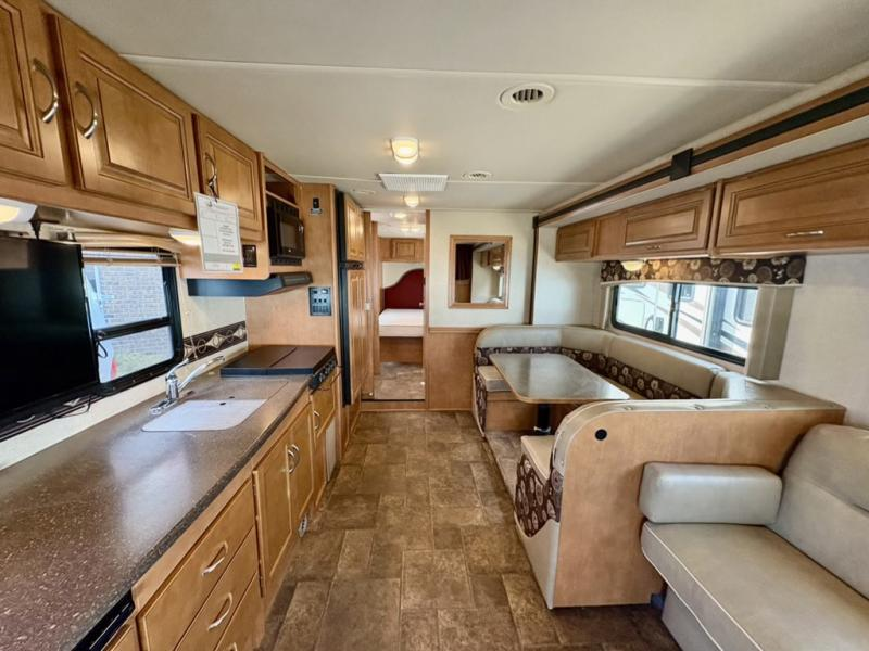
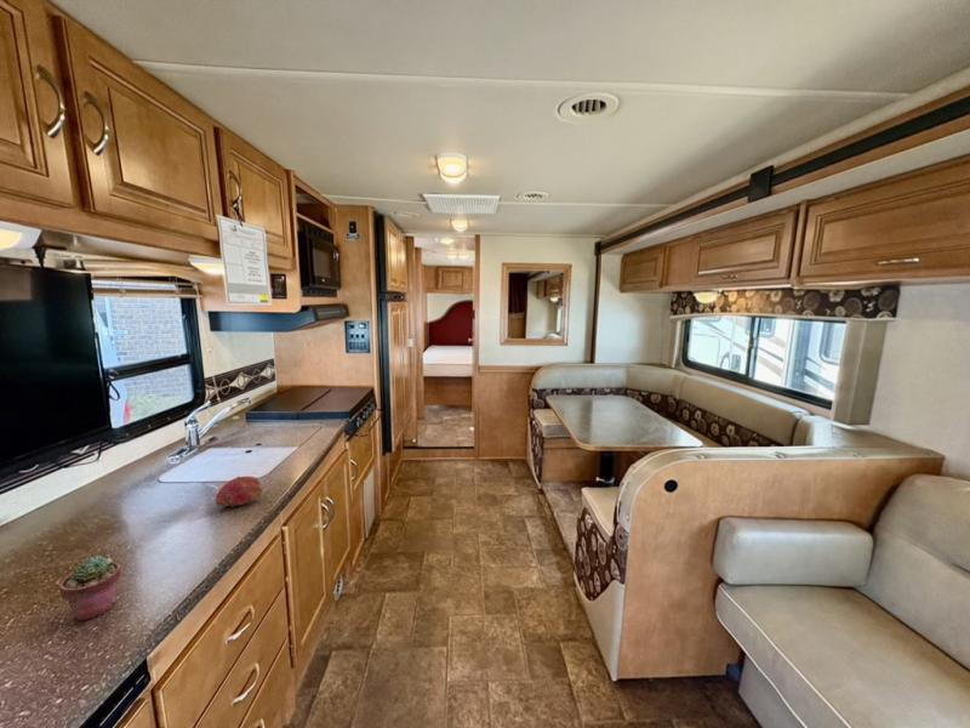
+ fruit [215,476,263,508]
+ potted succulent [58,554,122,621]
